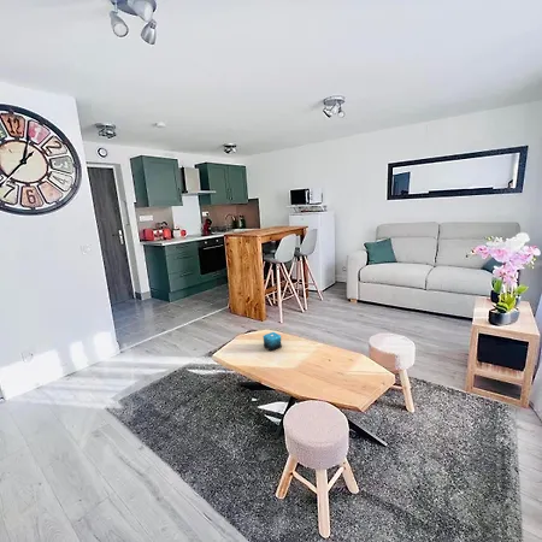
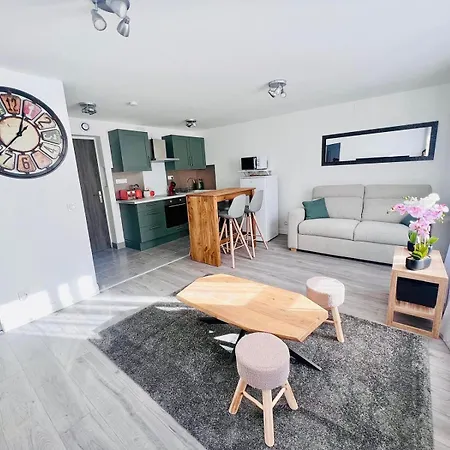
- candle [261,330,283,352]
